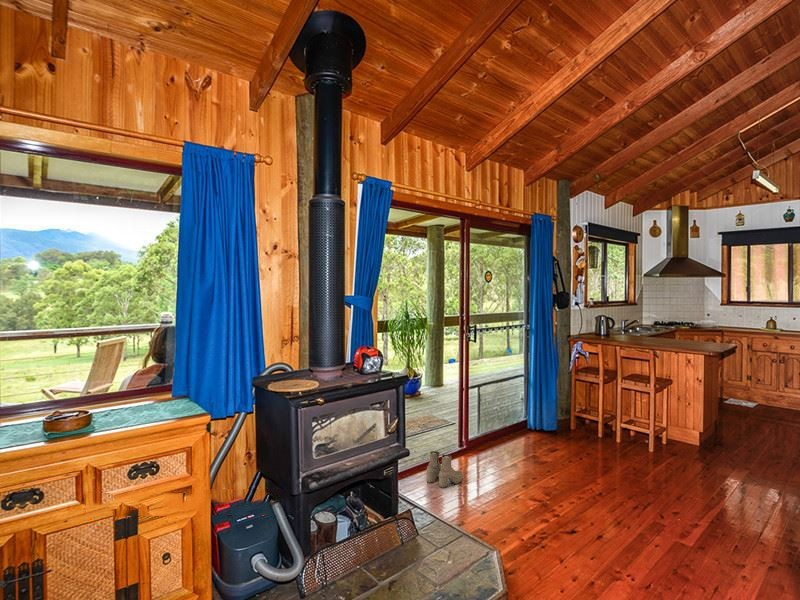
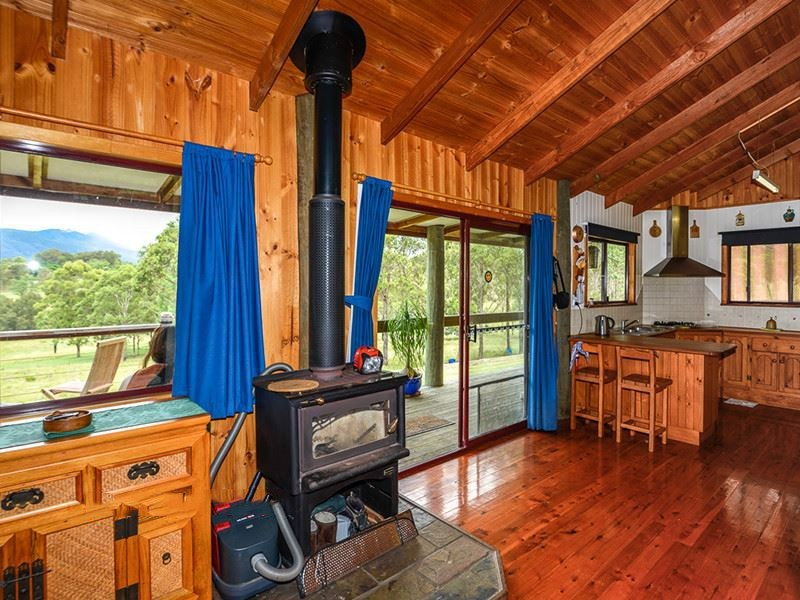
- boots [426,450,464,489]
